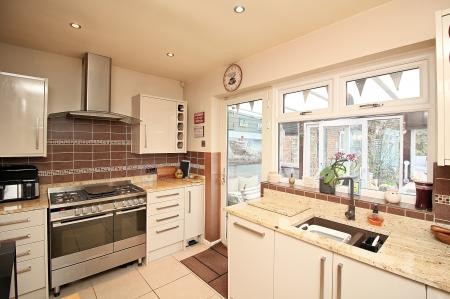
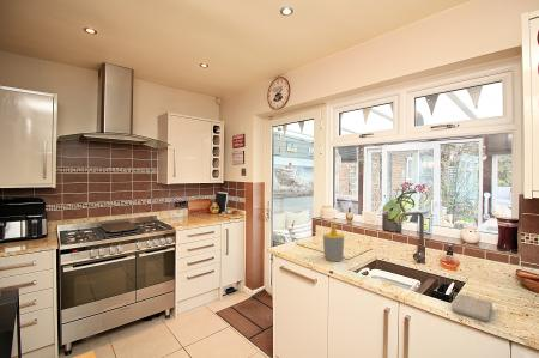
+ washcloth [450,293,493,322]
+ soap bottle [322,224,345,262]
